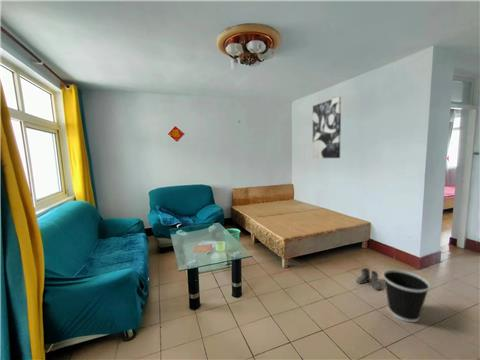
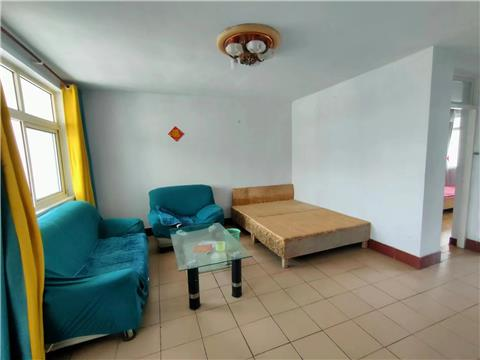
- wall art [312,96,342,159]
- boots [356,267,383,291]
- wastebasket [382,268,431,323]
